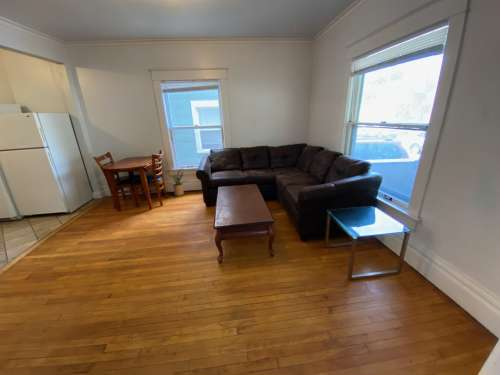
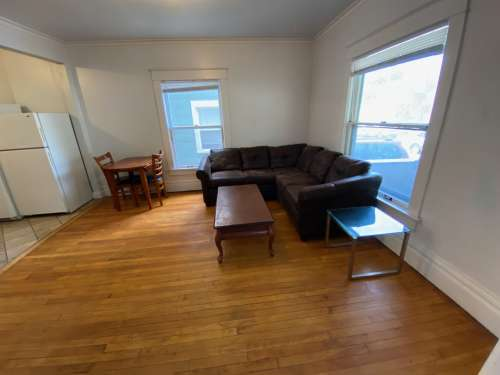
- house plant [166,166,189,197]
